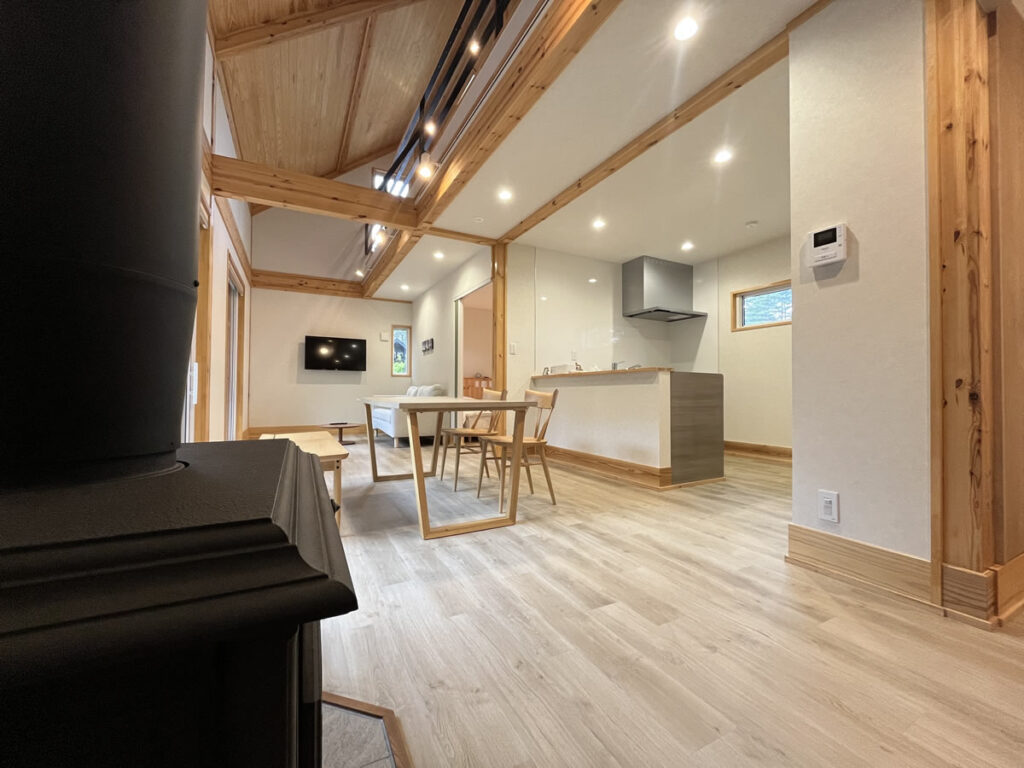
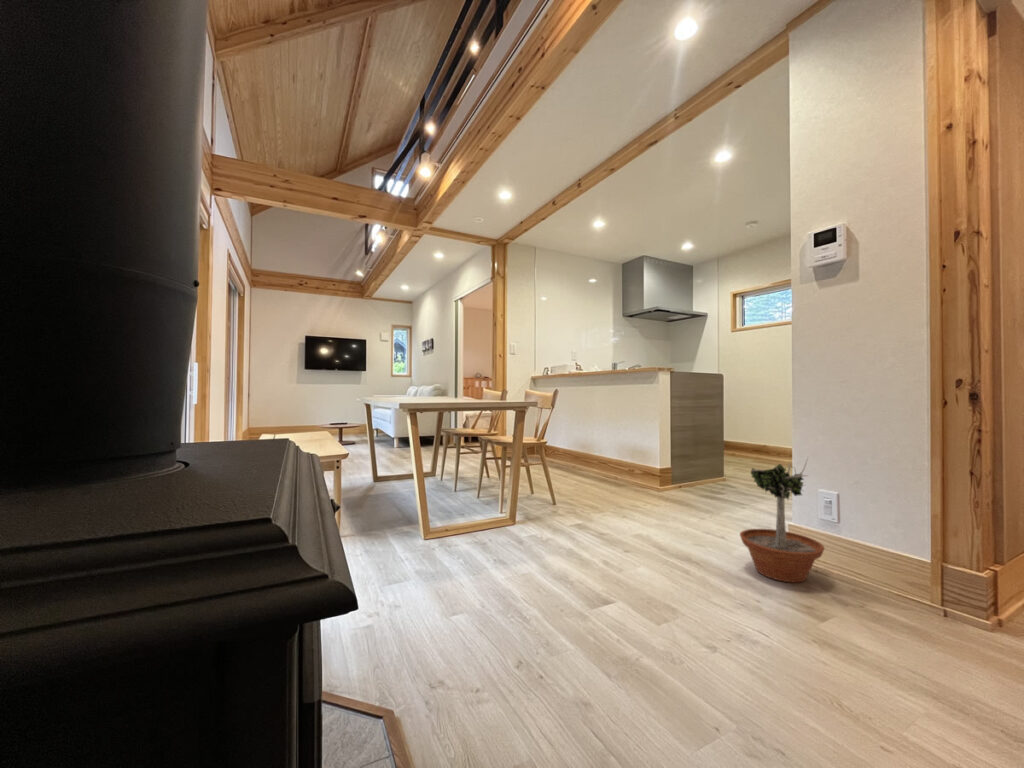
+ potted tree [739,457,826,584]
